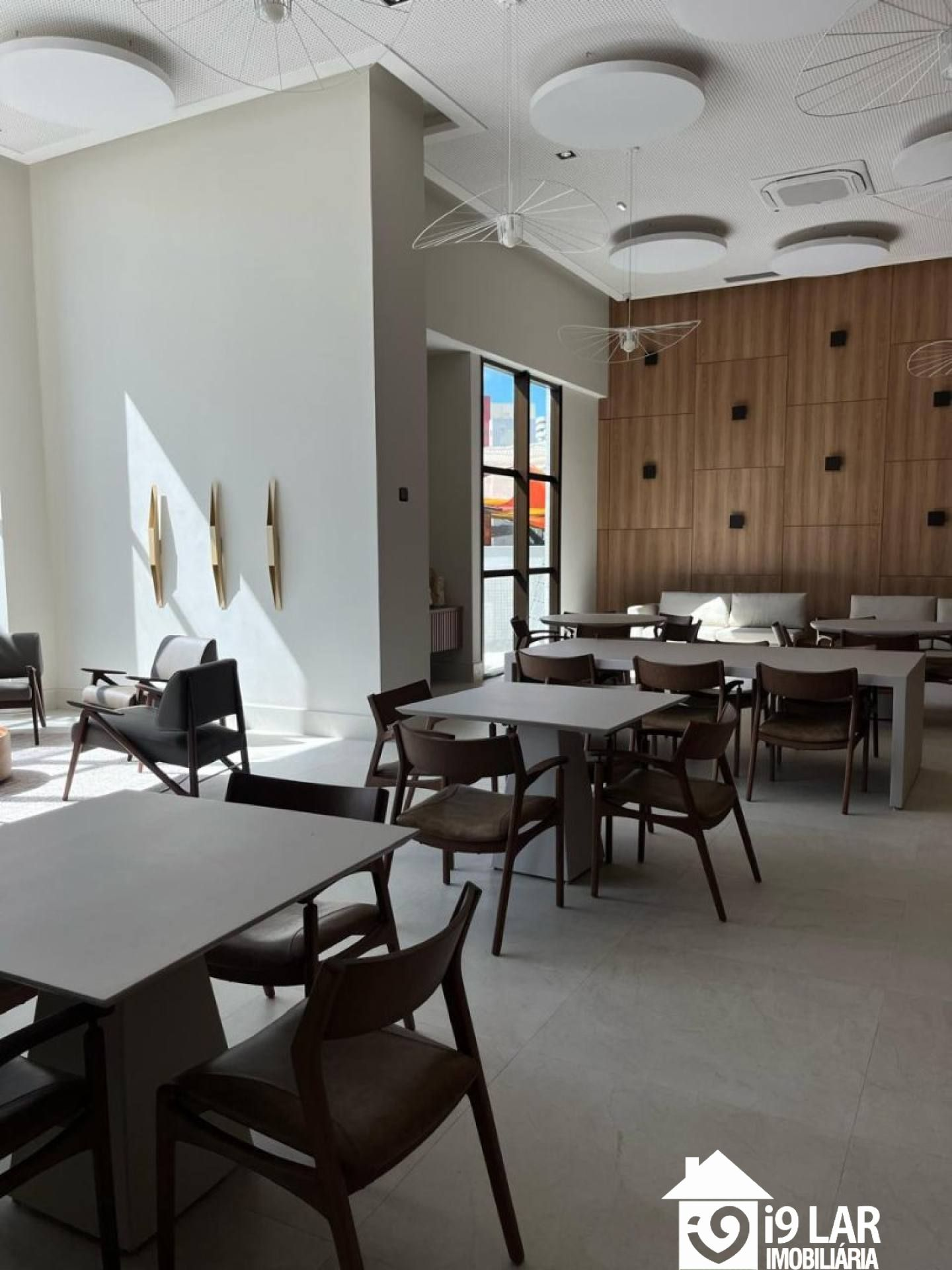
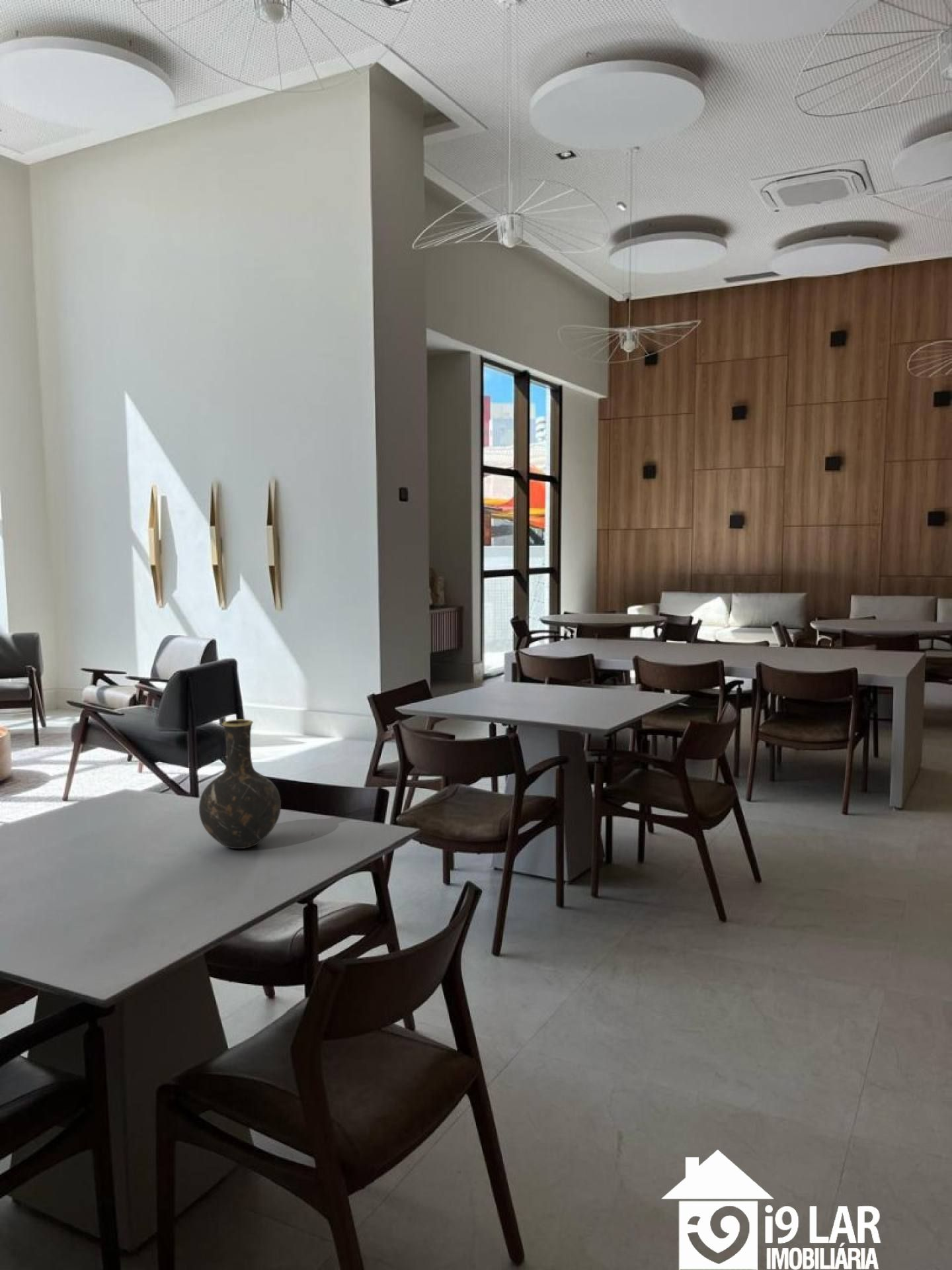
+ vase [198,719,282,849]
